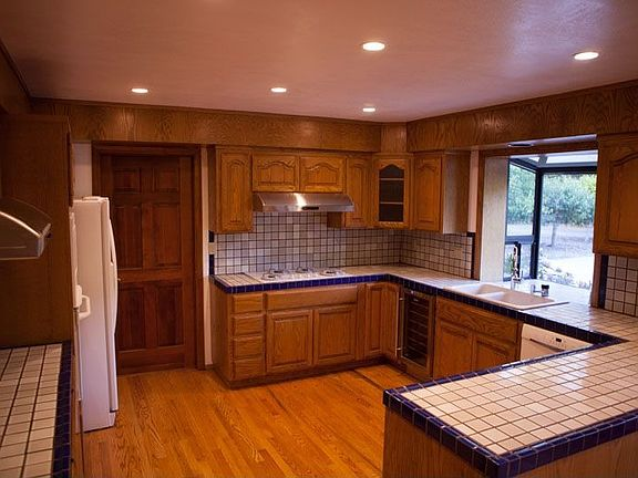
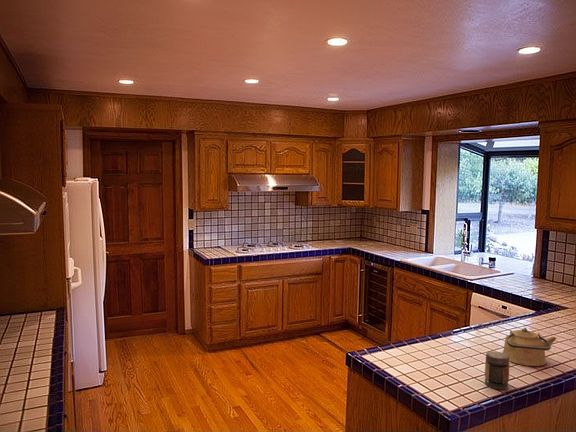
+ kettle [502,327,557,367]
+ jar [484,350,510,390]
